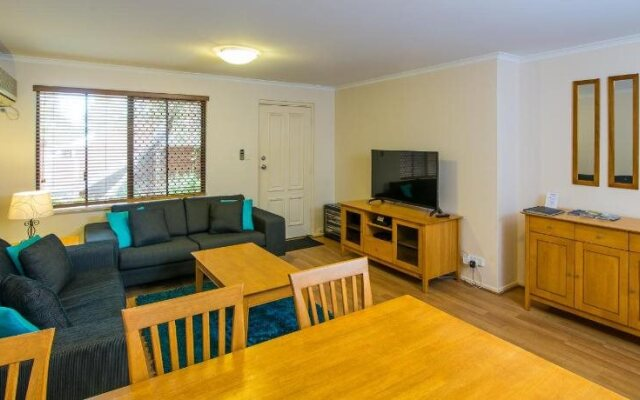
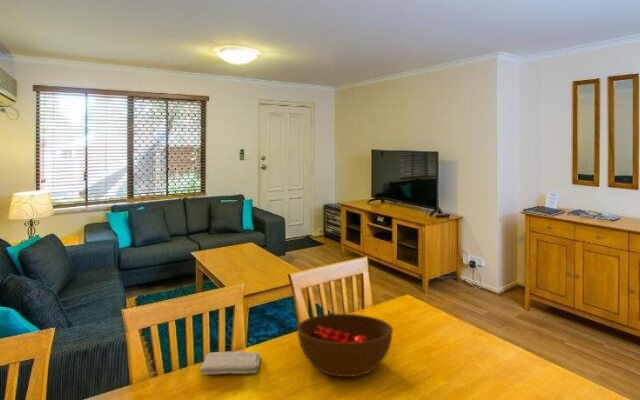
+ bowl [296,313,394,378]
+ washcloth [199,350,262,376]
